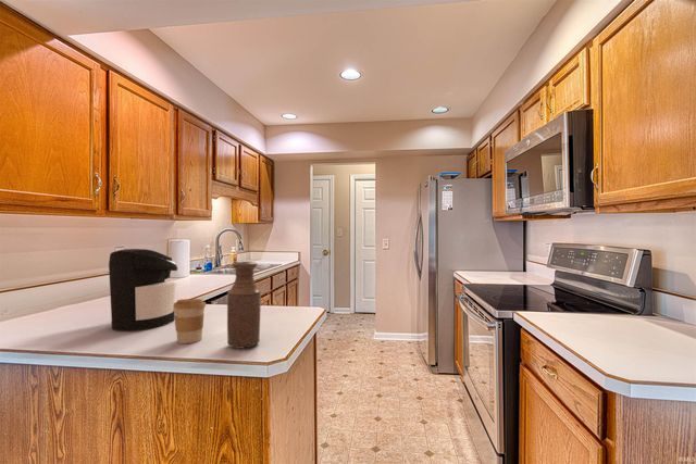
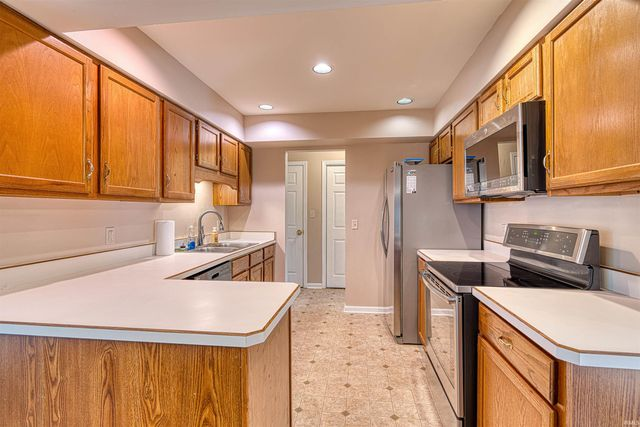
- coffee maker [108,248,178,333]
- coffee cup [173,298,207,344]
- bottle [226,261,262,350]
